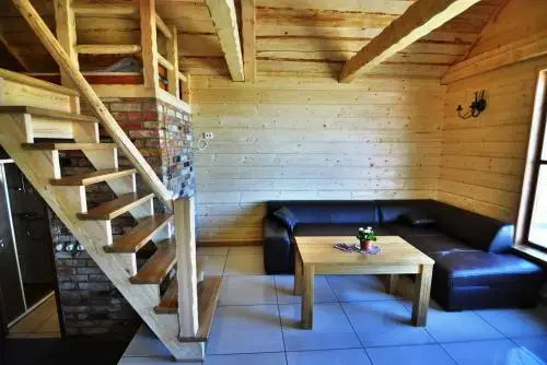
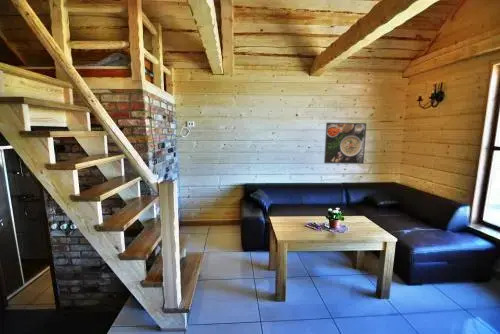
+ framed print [323,122,367,165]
